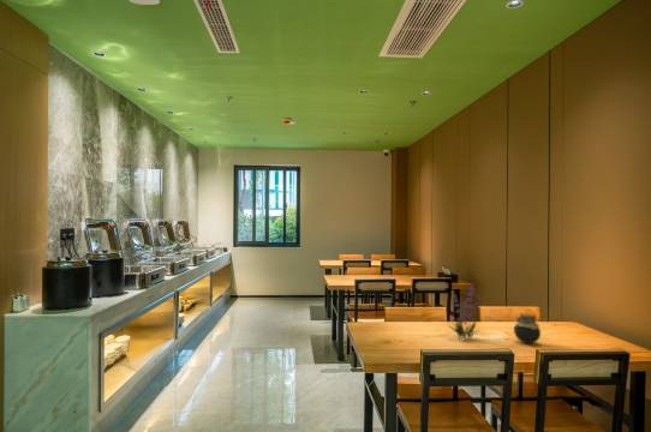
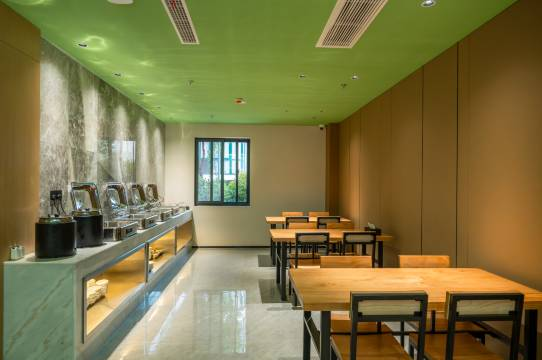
- plant [447,284,483,341]
- jar [512,312,542,344]
